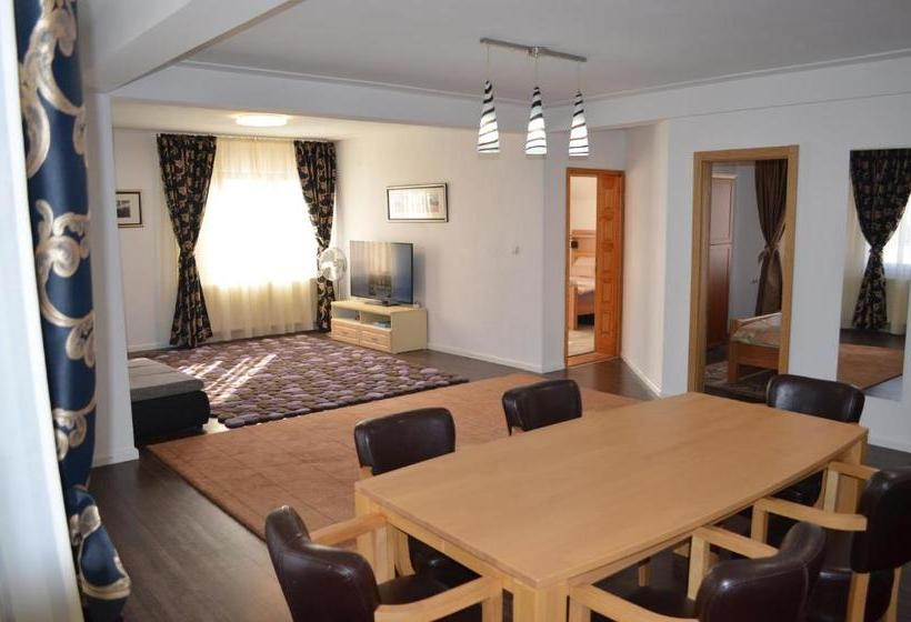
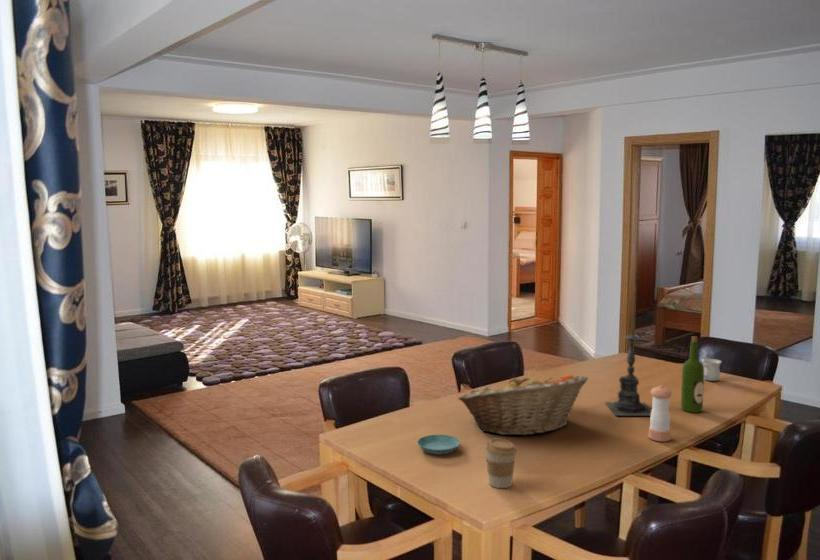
+ pepper shaker [648,384,673,443]
+ candle holder [604,323,652,417]
+ fruit basket [457,373,589,436]
+ saucer [416,434,461,455]
+ mug [701,358,723,382]
+ wine bottle [680,335,705,414]
+ coffee cup [484,437,517,489]
